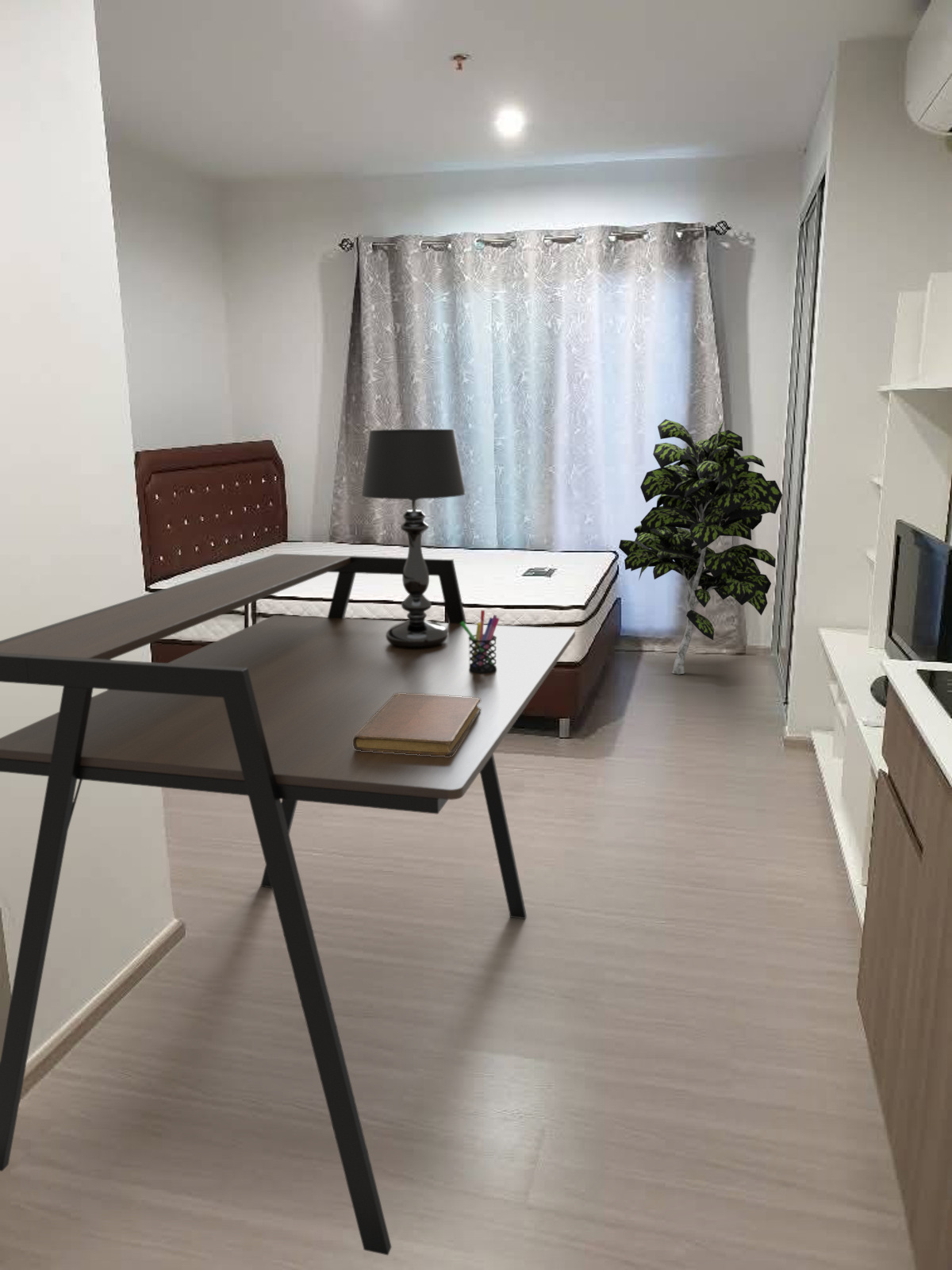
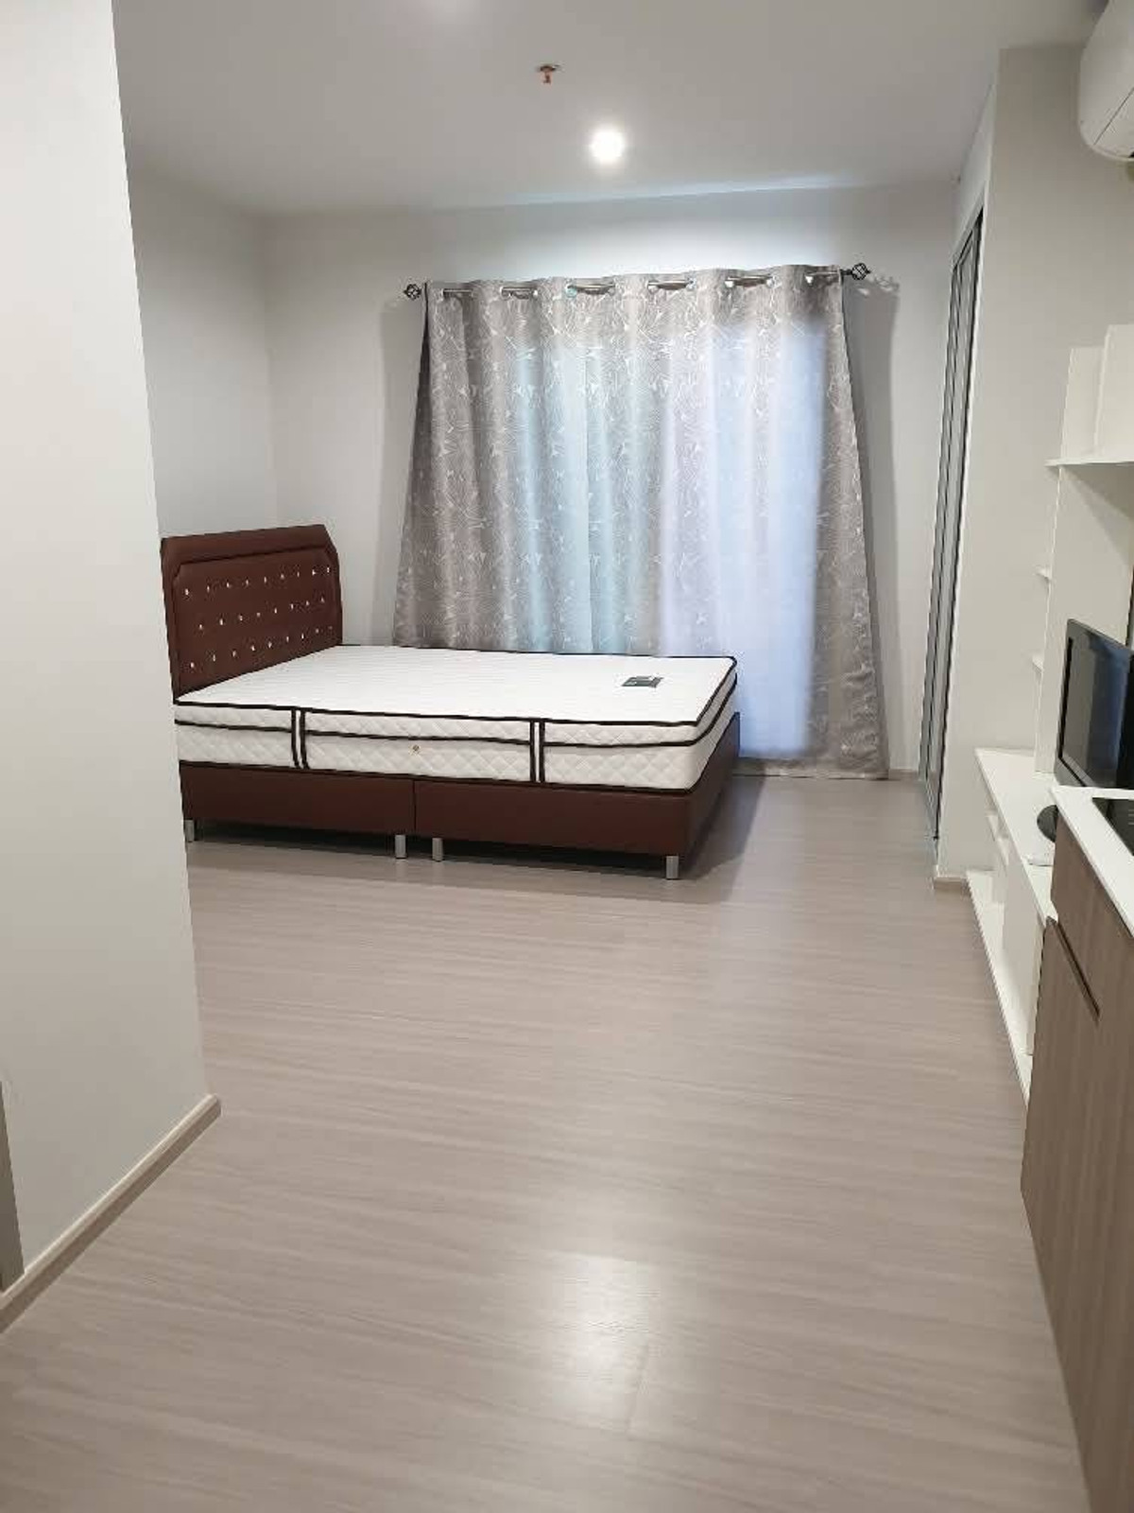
- desk [0,553,576,1256]
- table lamp [360,429,466,648]
- indoor plant [618,418,783,675]
- pen holder [460,610,500,674]
- notebook [353,693,481,756]
